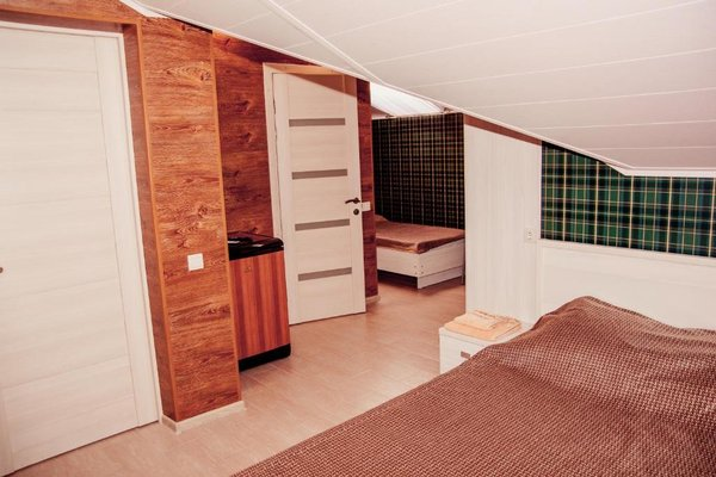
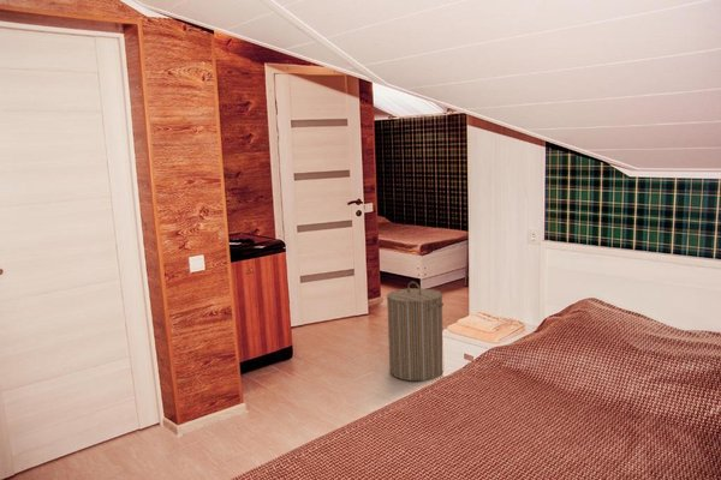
+ laundry hamper [386,281,445,382]
